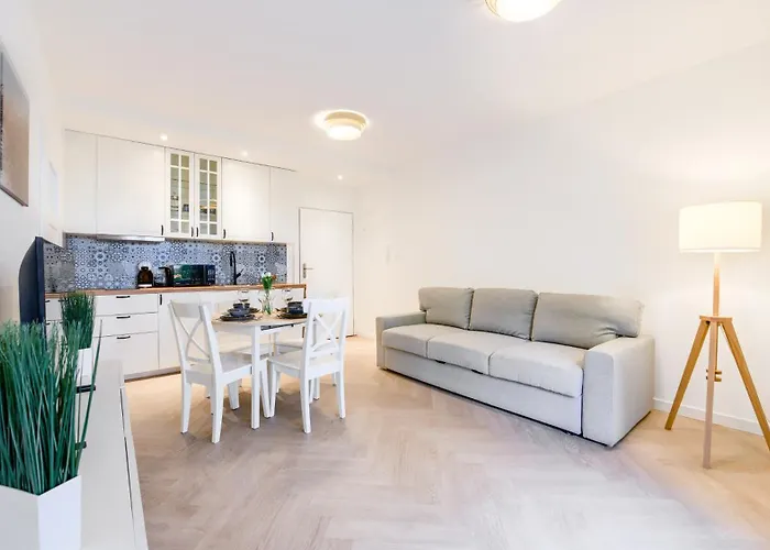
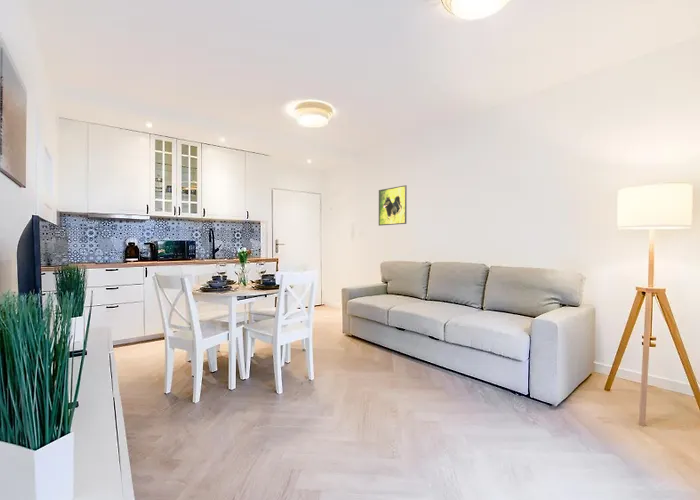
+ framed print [378,184,408,227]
